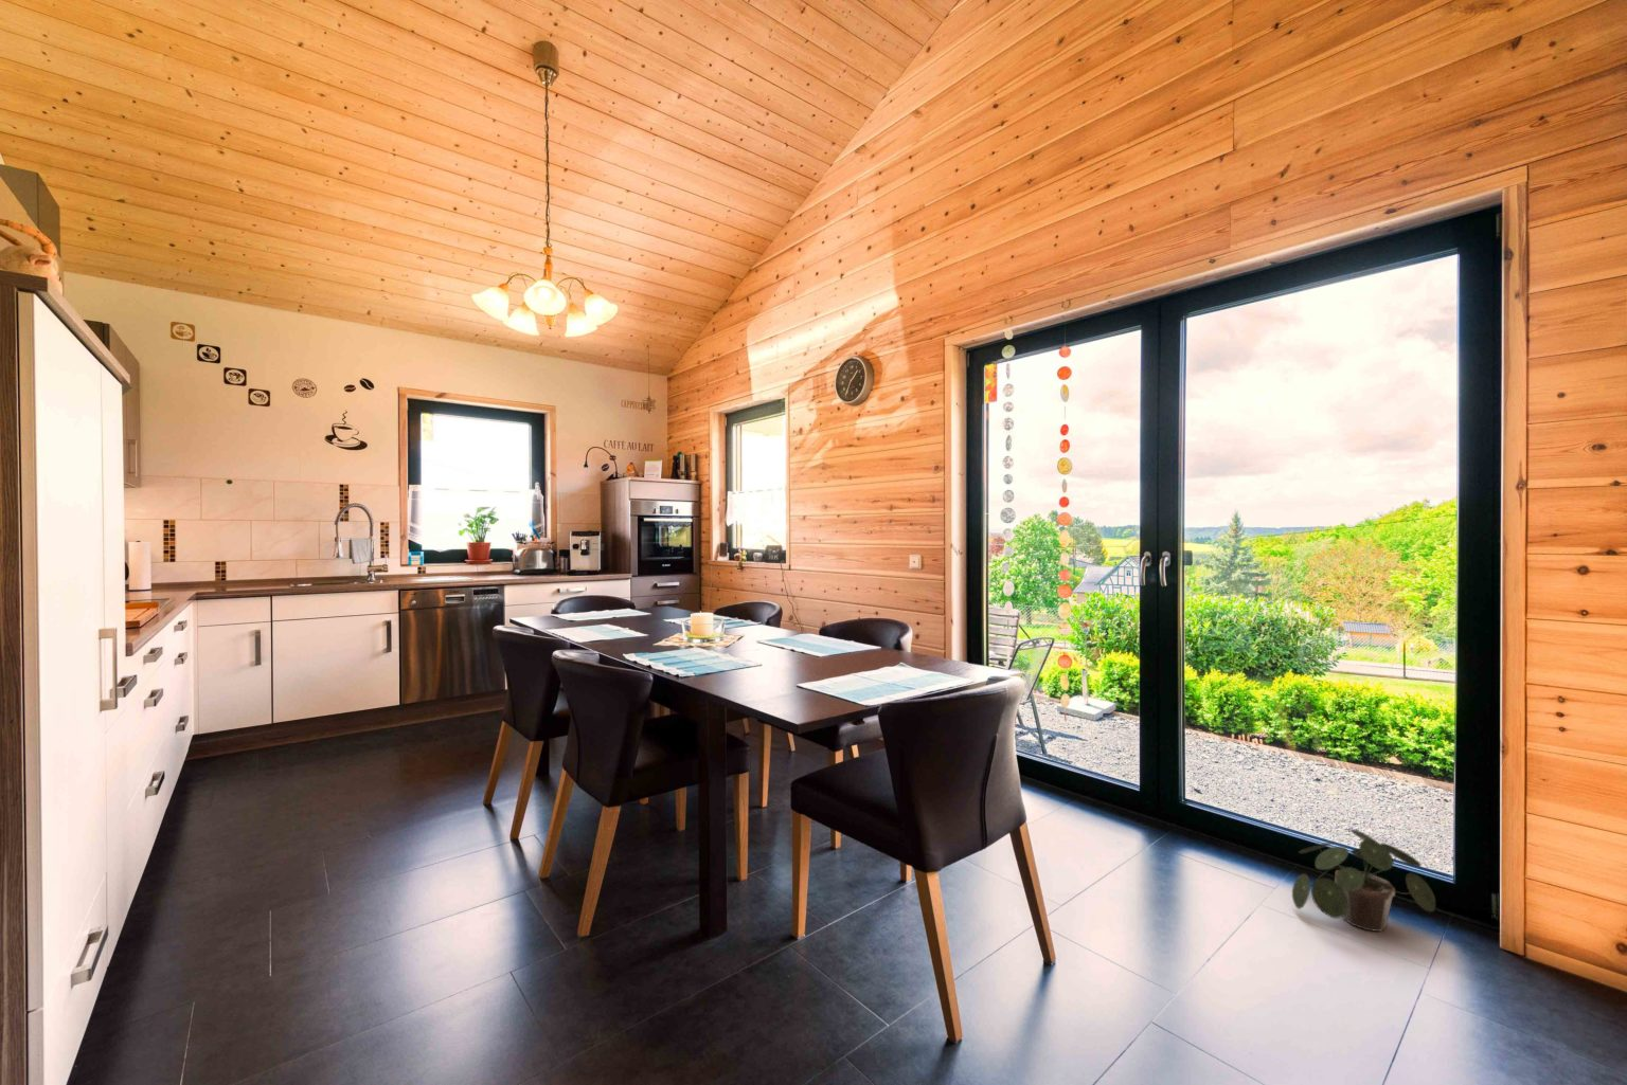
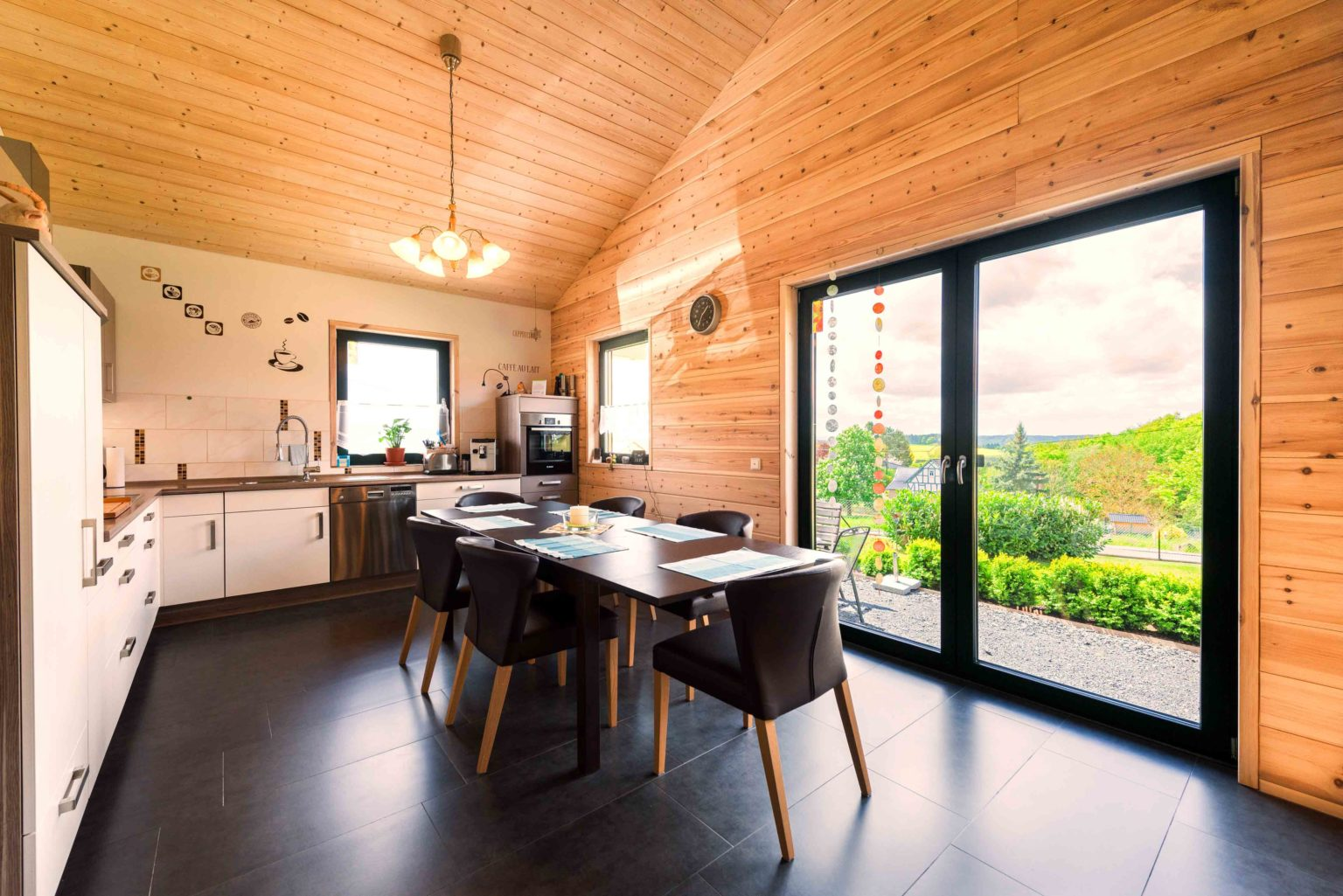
- potted plant [1291,828,1437,932]
